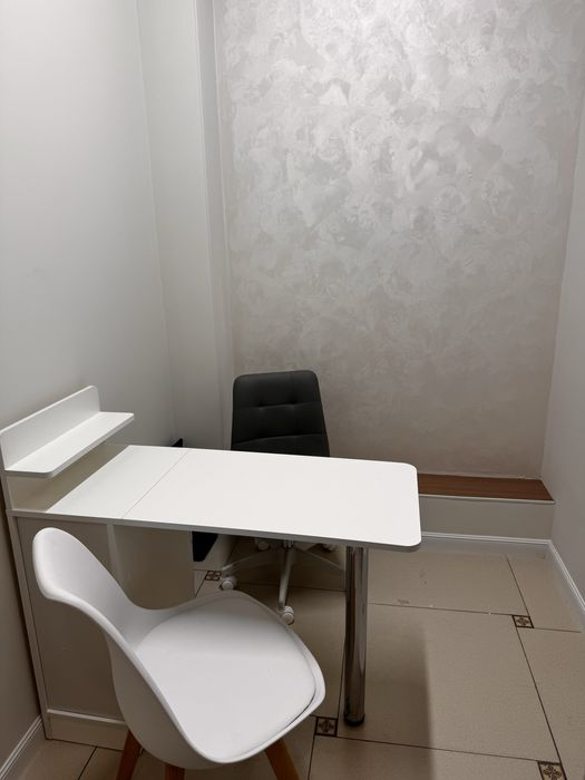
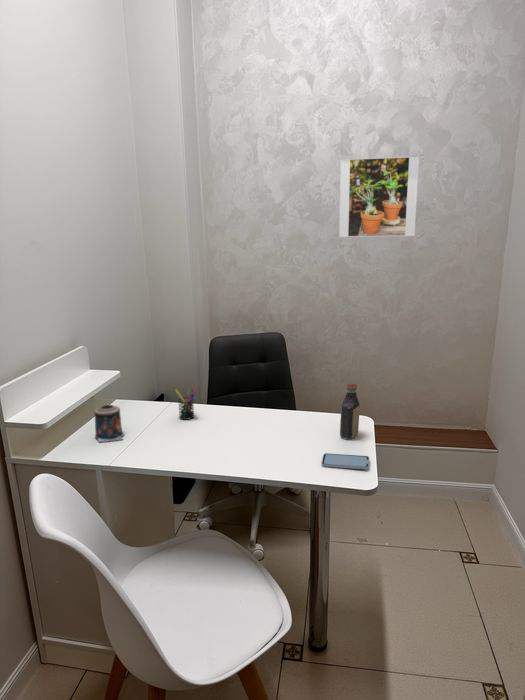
+ pen holder [174,387,196,421]
+ bottle [339,382,361,441]
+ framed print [338,155,420,238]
+ smartphone [321,452,370,470]
+ candle [93,404,125,444]
